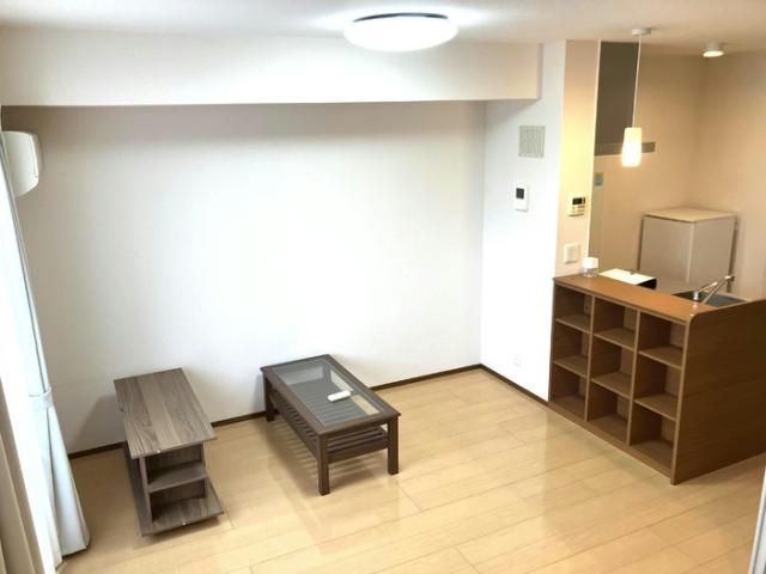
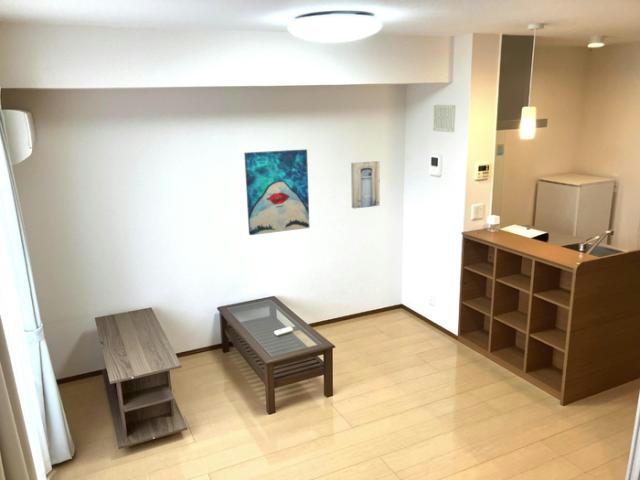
+ wall art [243,148,310,236]
+ wall art [350,160,380,209]
